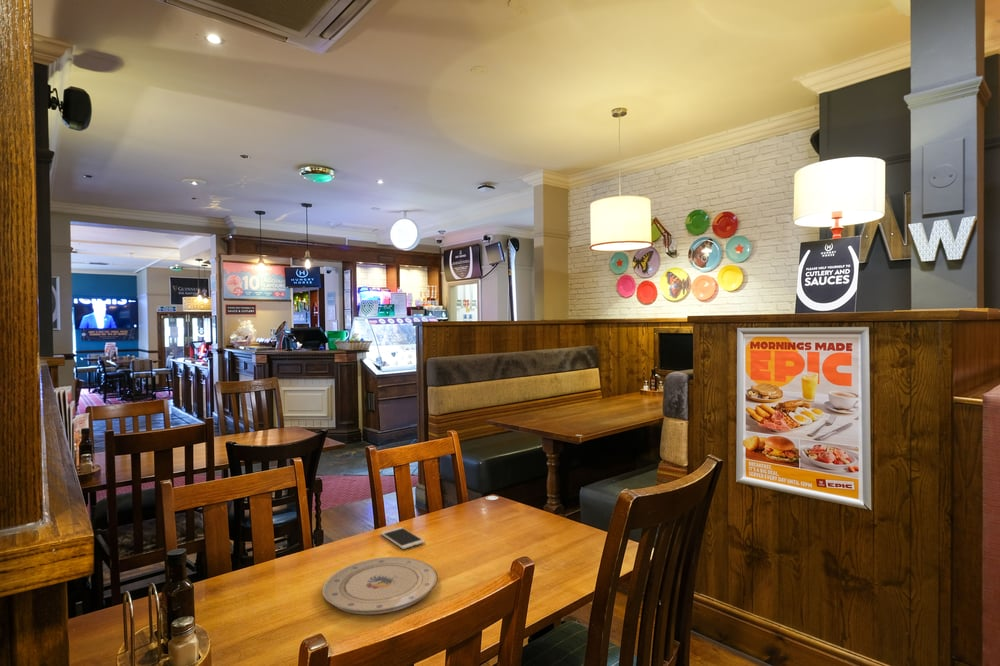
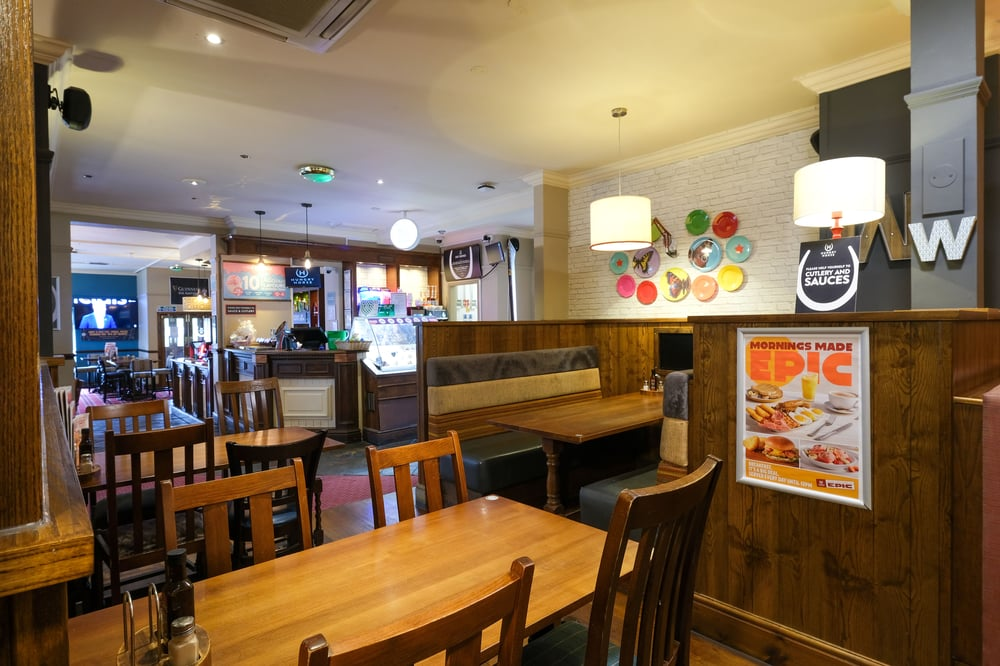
- plate [322,556,438,615]
- smartphone [380,526,426,550]
